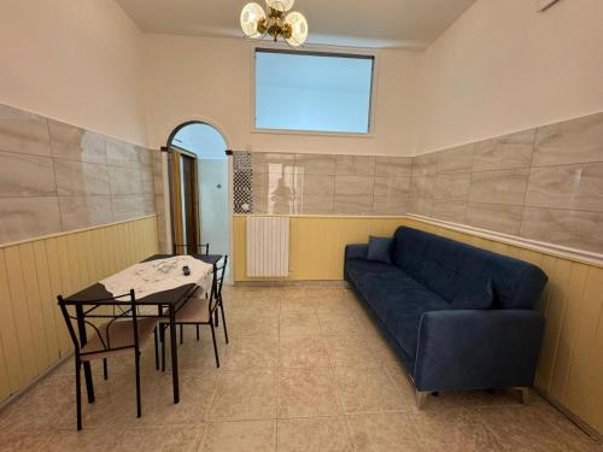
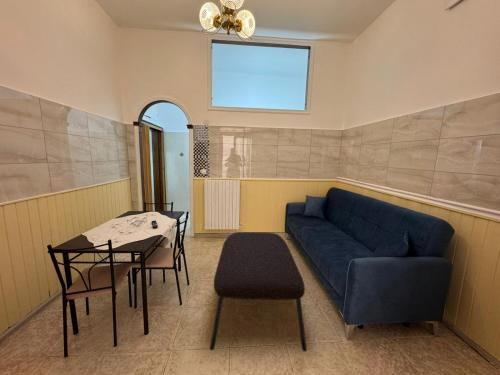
+ coffee table [209,231,308,353]
